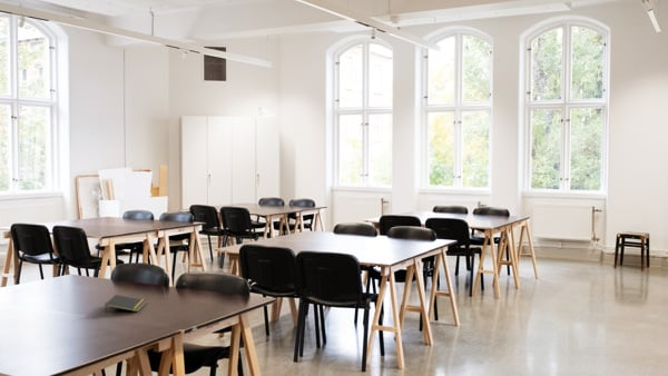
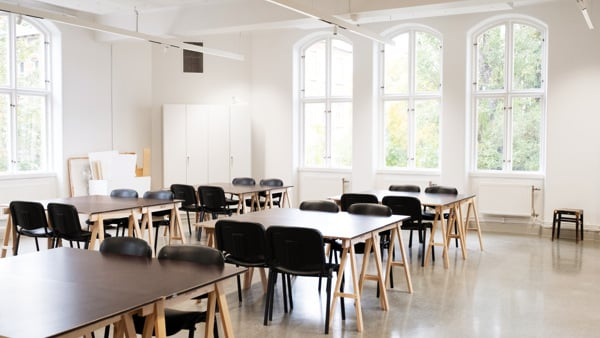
- notepad [104,294,147,314]
